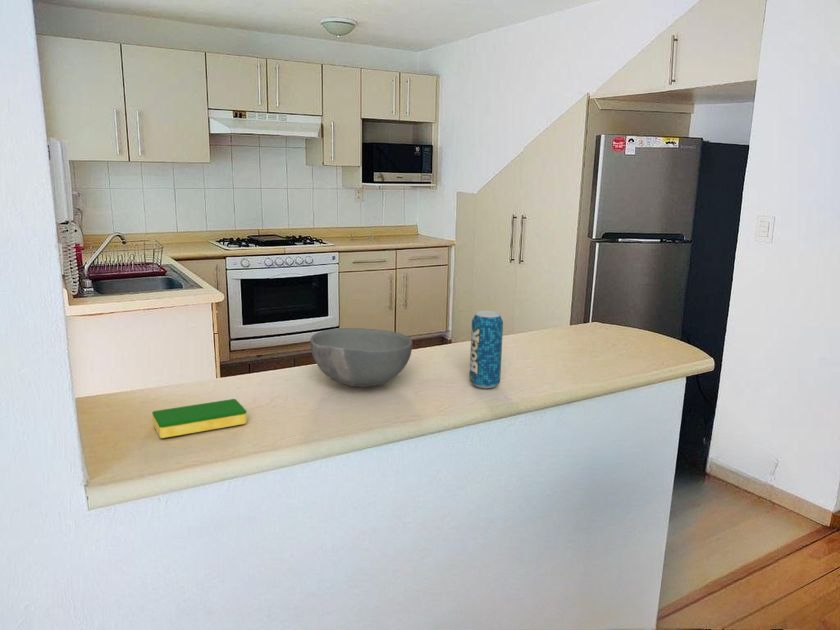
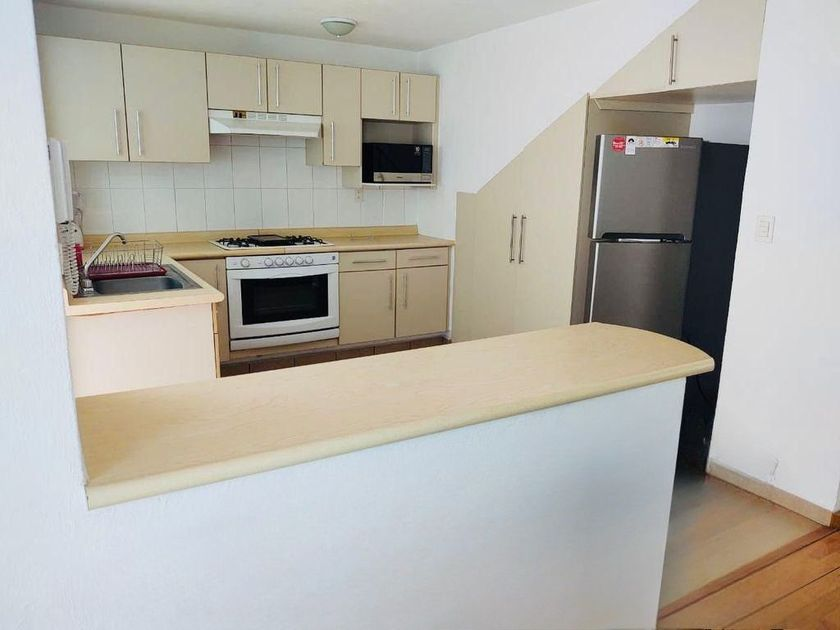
- bowl [309,327,413,388]
- dish sponge [151,398,248,439]
- beverage can [469,310,504,389]
